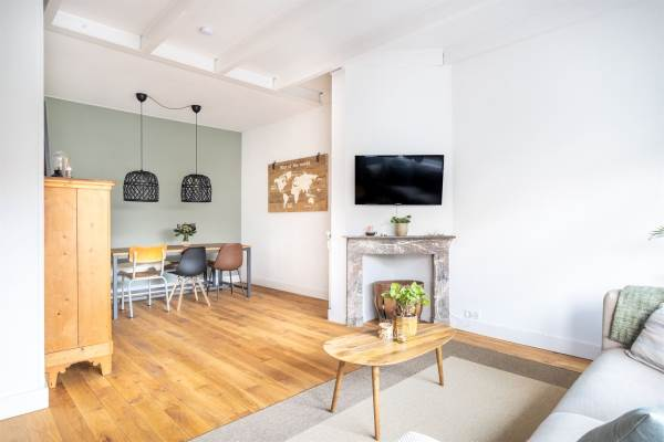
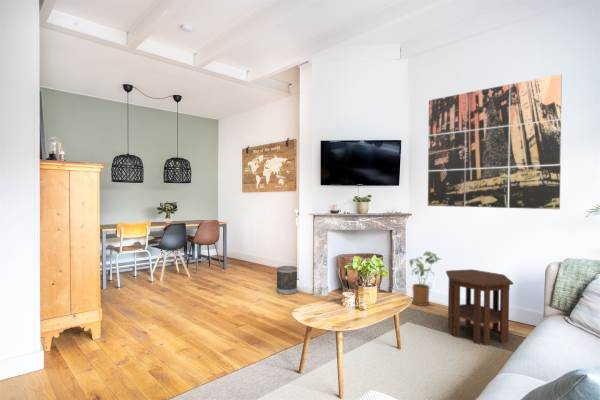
+ wastebasket [276,265,298,296]
+ side table [445,268,514,346]
+ house plant [408,250,444,307]
+ wall art [427,73,563,210]
